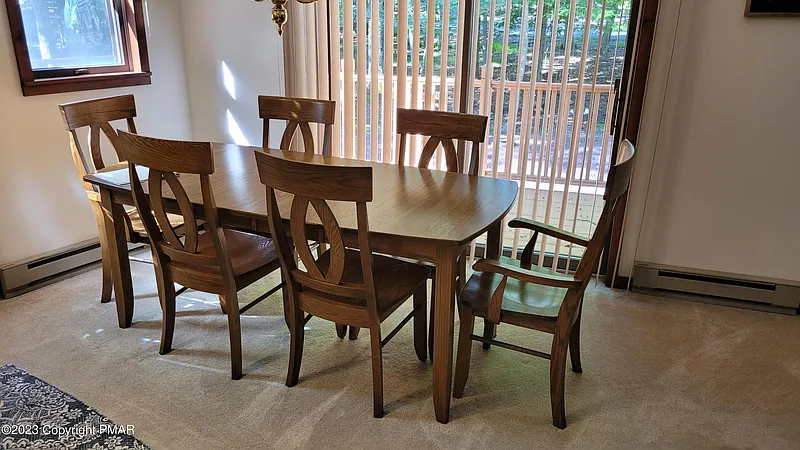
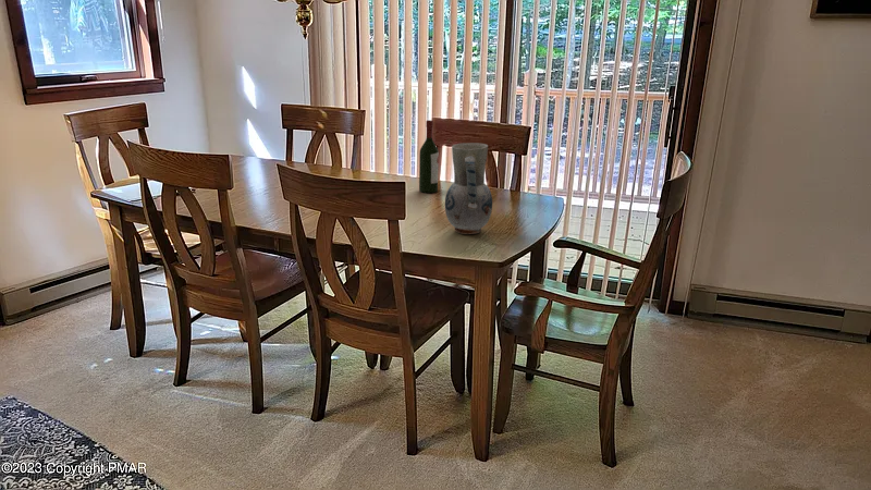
+ wine bottle [418,120,440,194]
+ vase [444,142,493,235]
